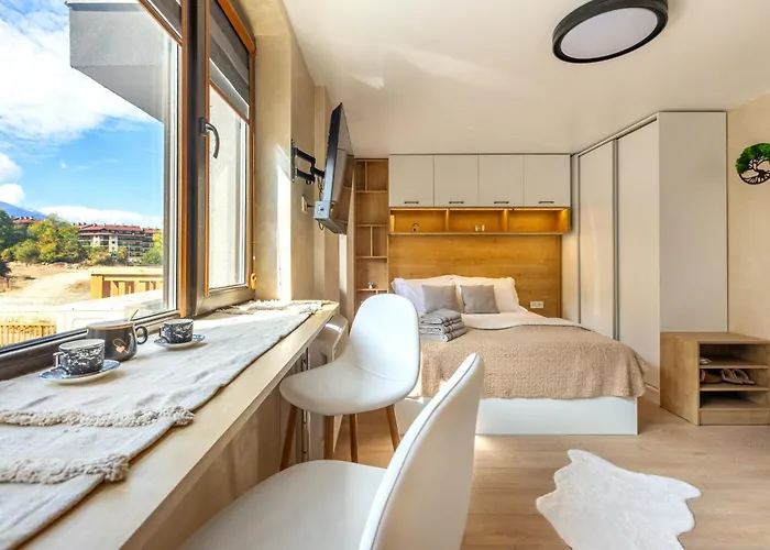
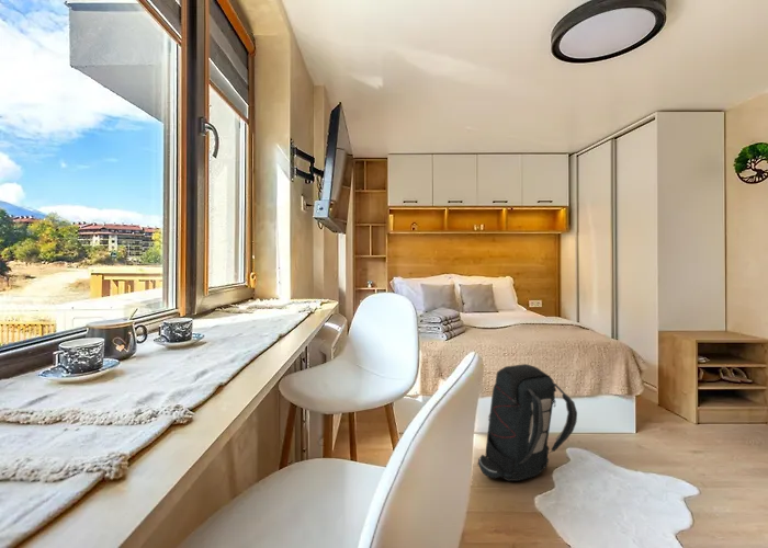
+ backpack [476,363,578,482]
